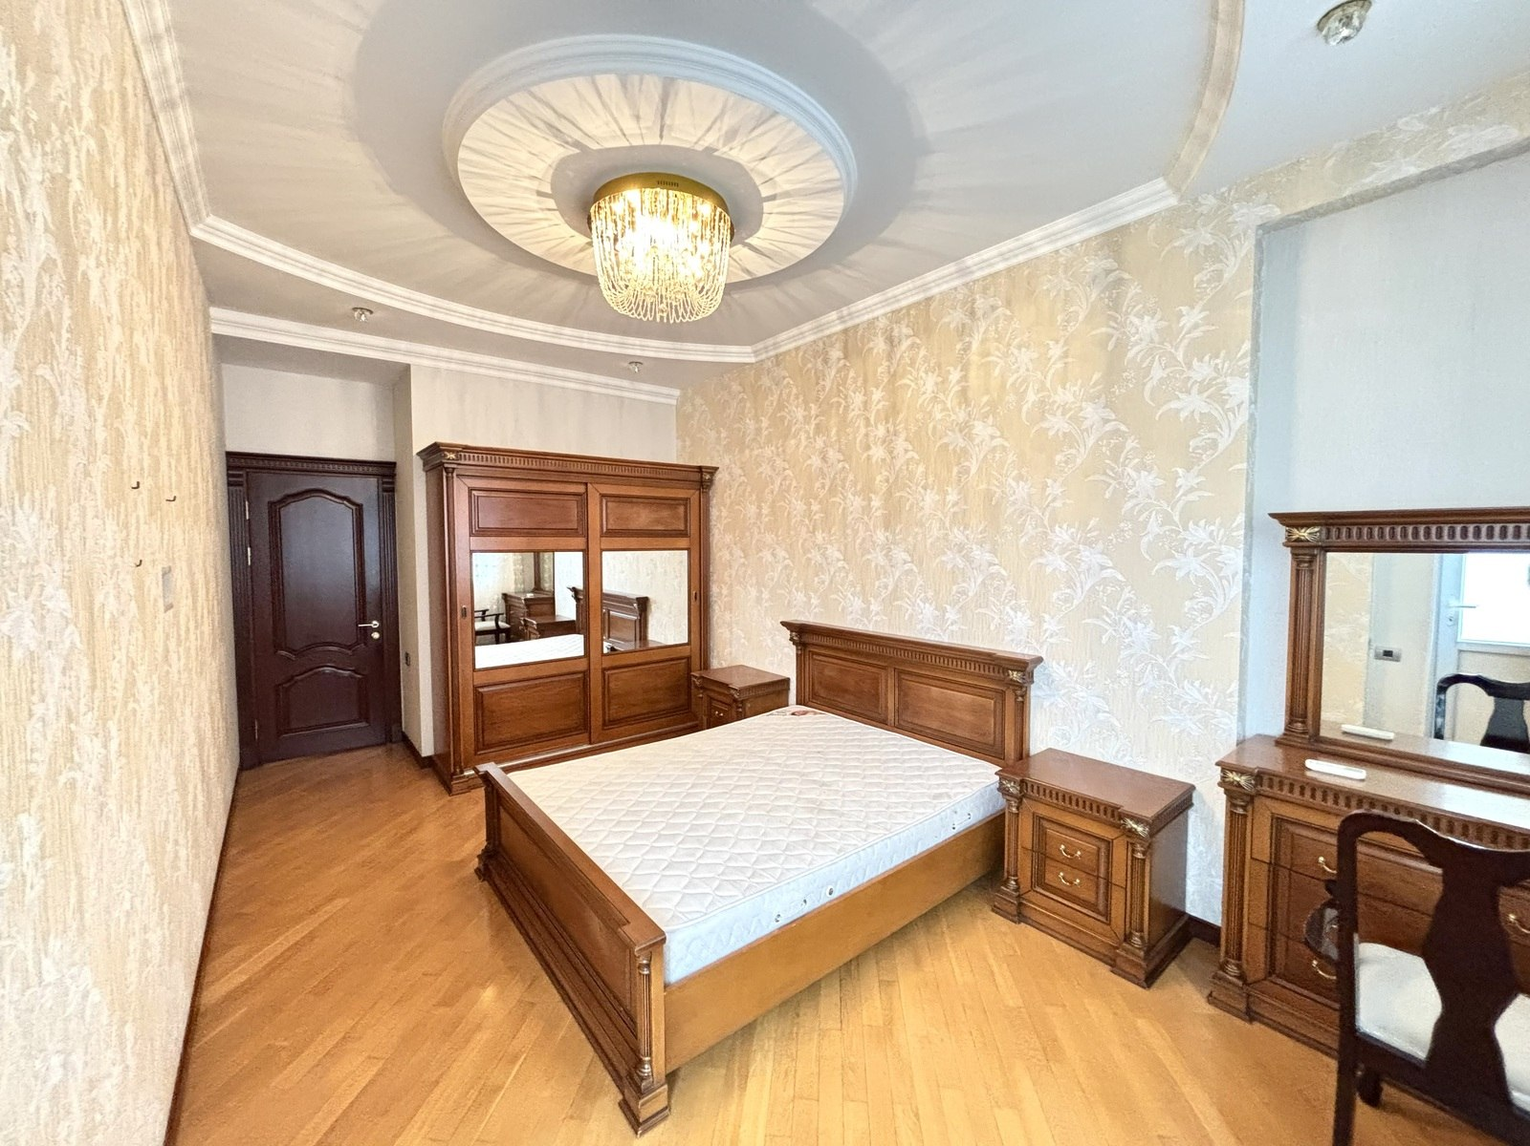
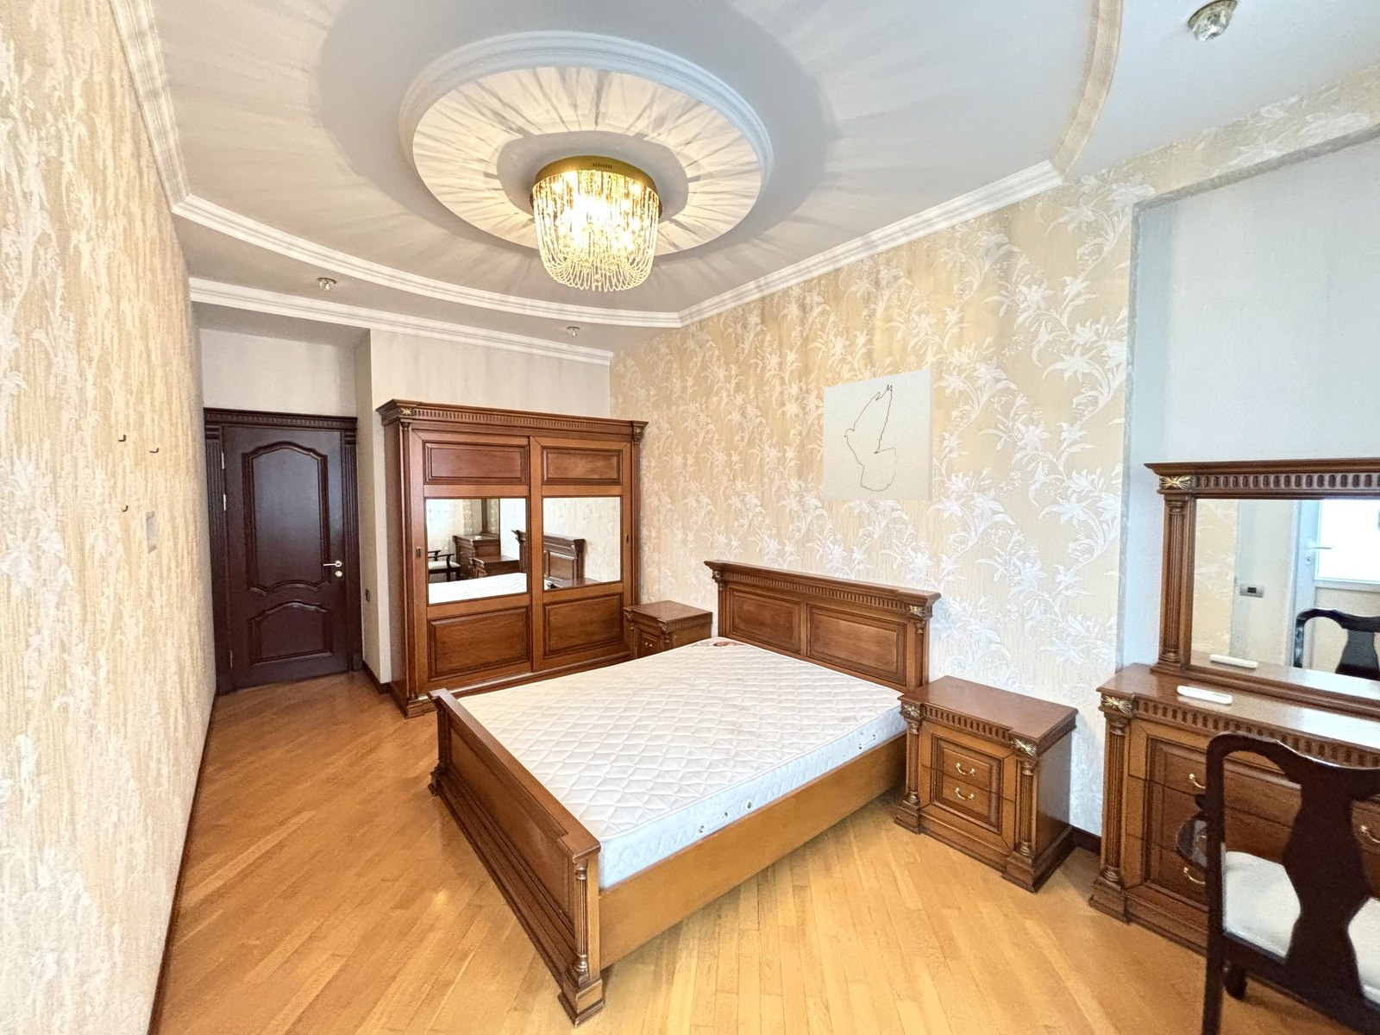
+ wall art [821,367,934,501]
